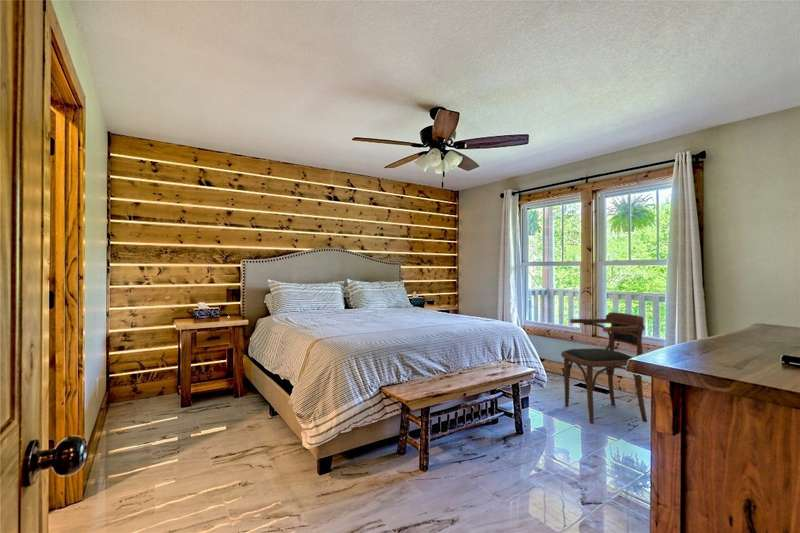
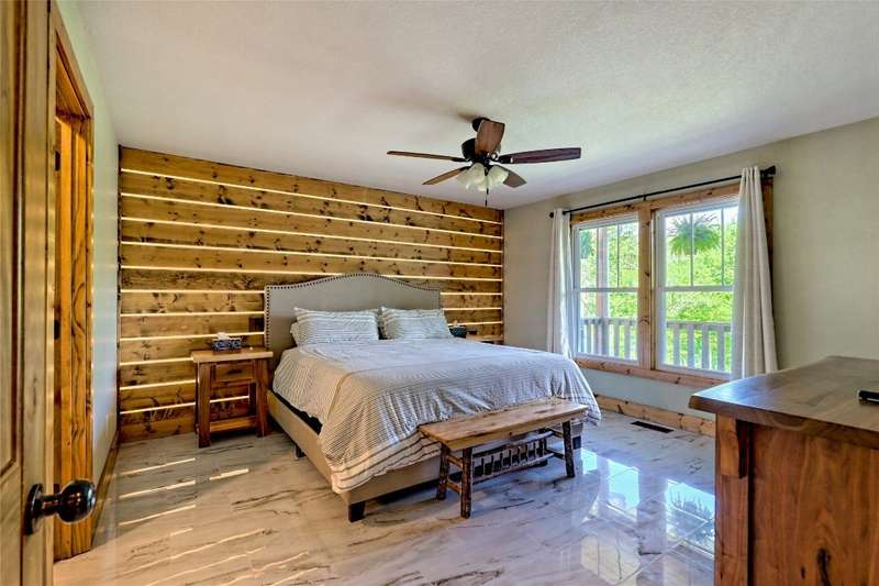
- armchair [560,311,648,425]
